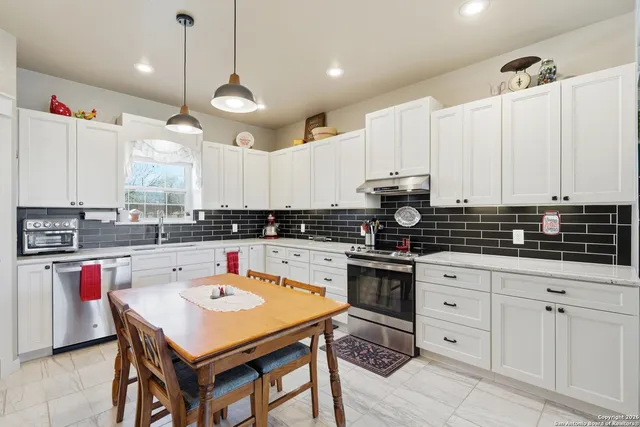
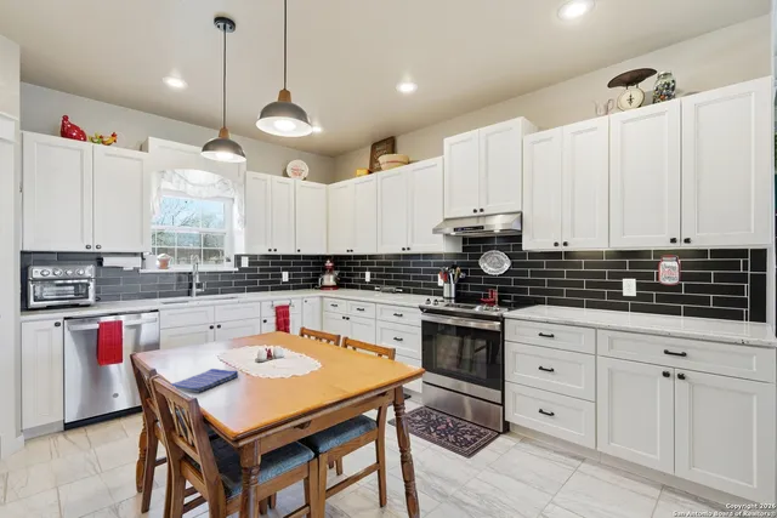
+ dish towel [170,368,239,393]
